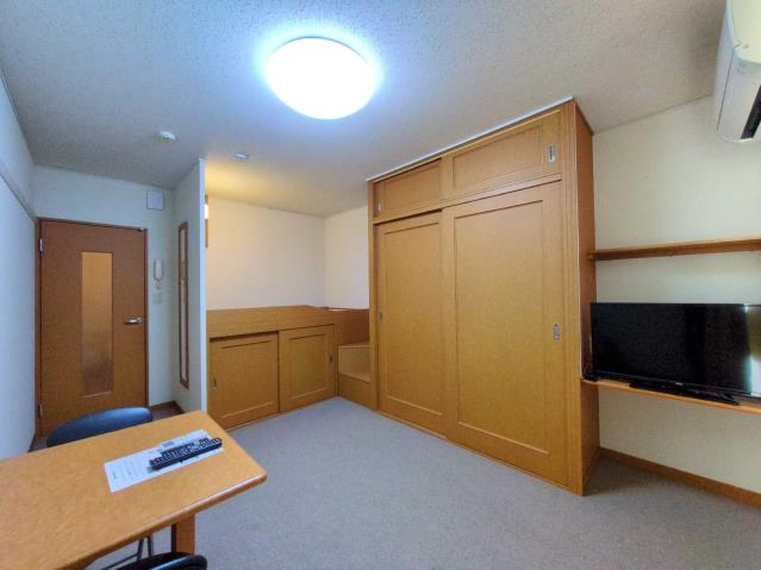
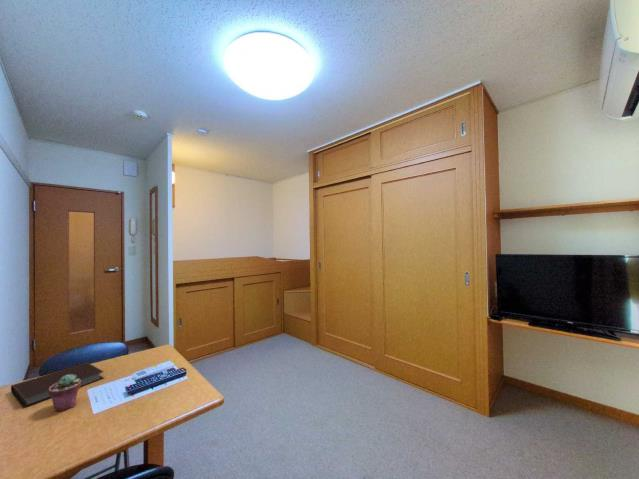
+ potted succulent [49,374,82,412]
+ notebook [10,361,105,408]
